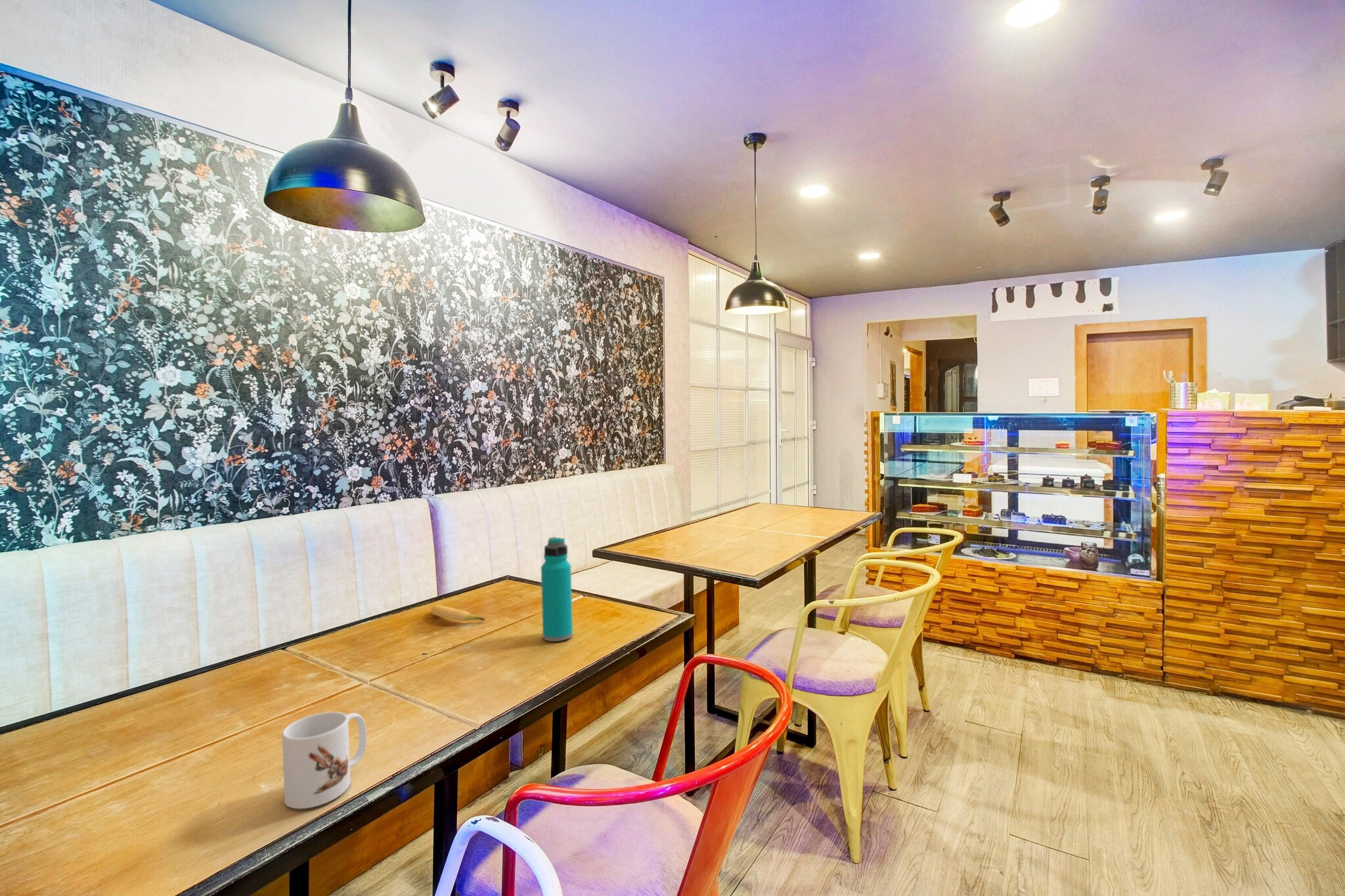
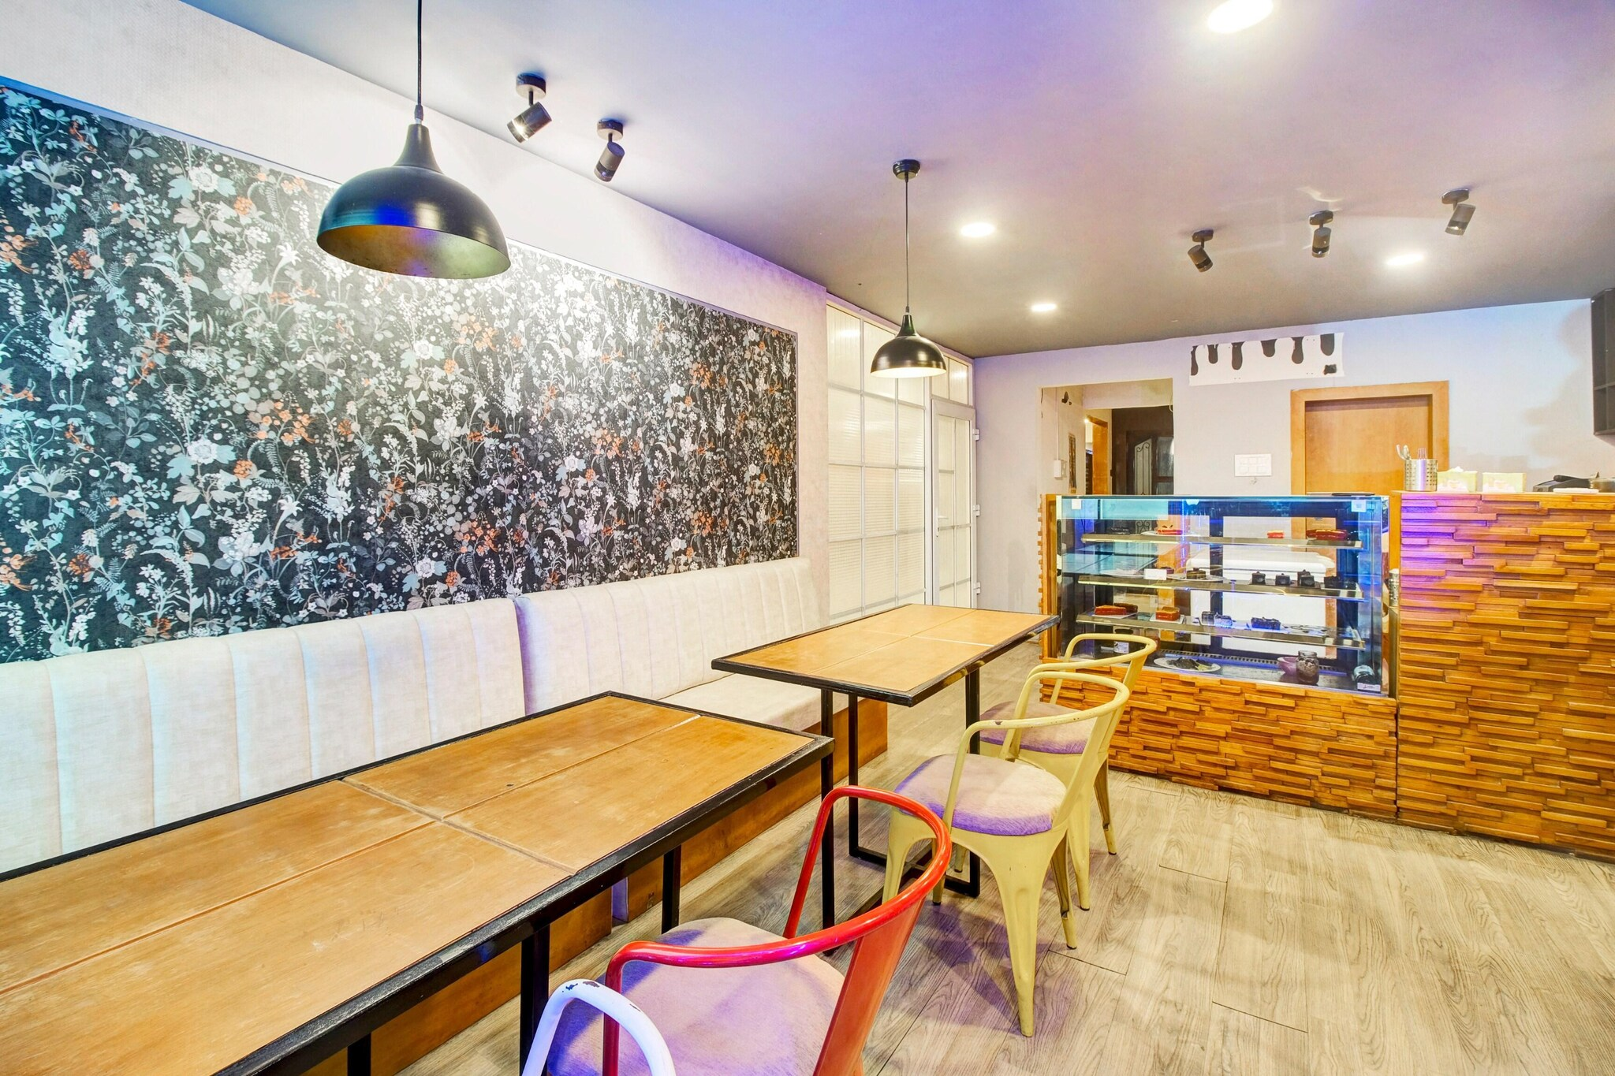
- water bottle [540,536,573,642]
- mug [282,711,367,809]
- banana [431,604,486,622]
